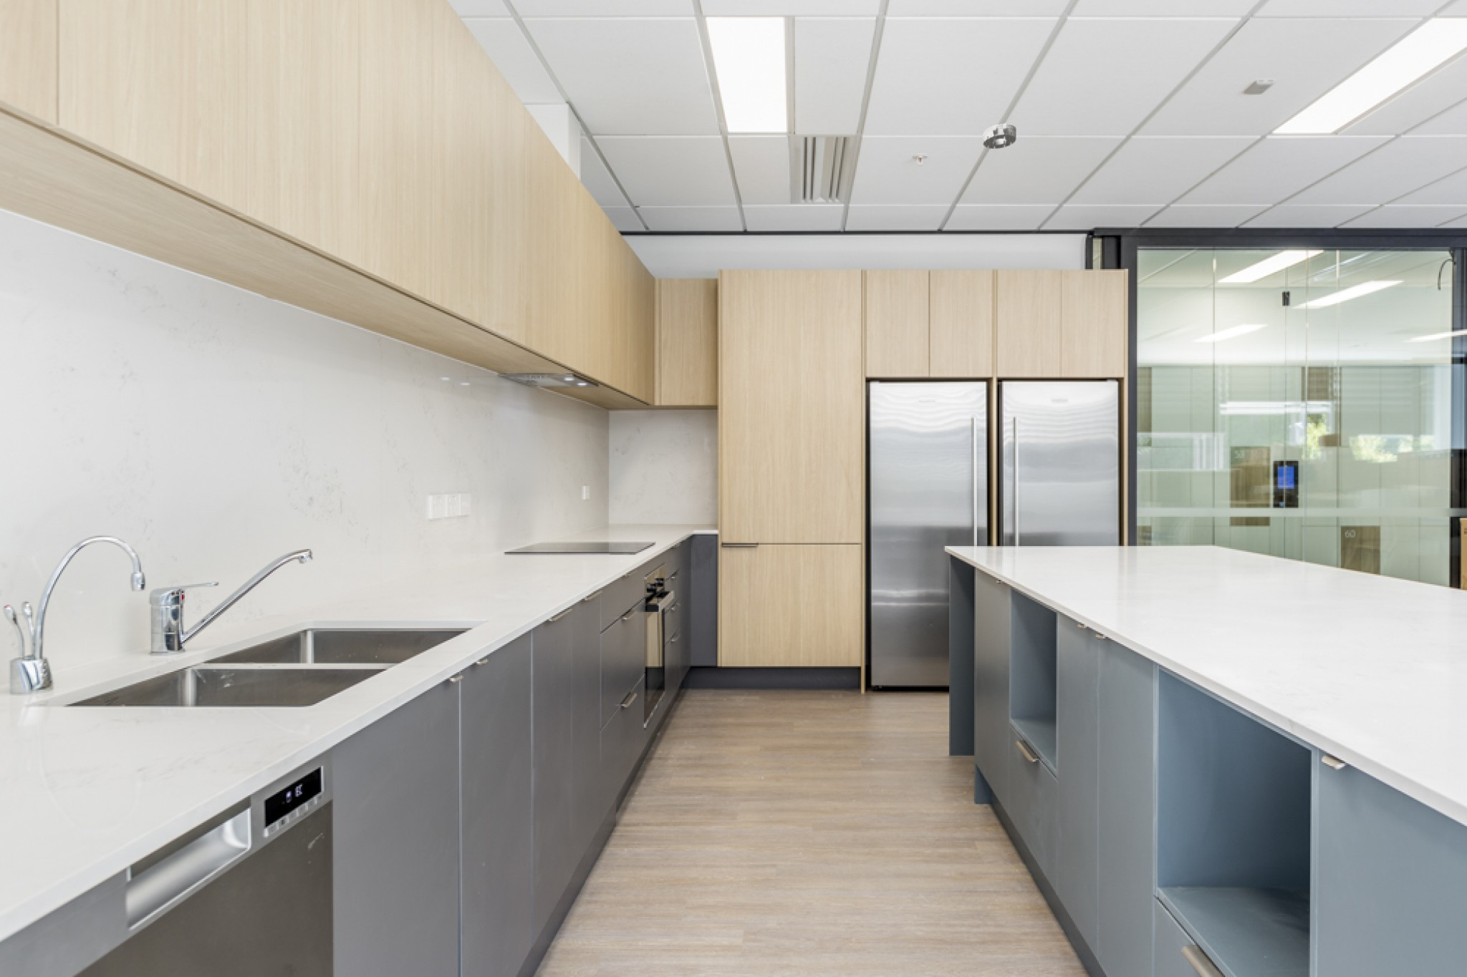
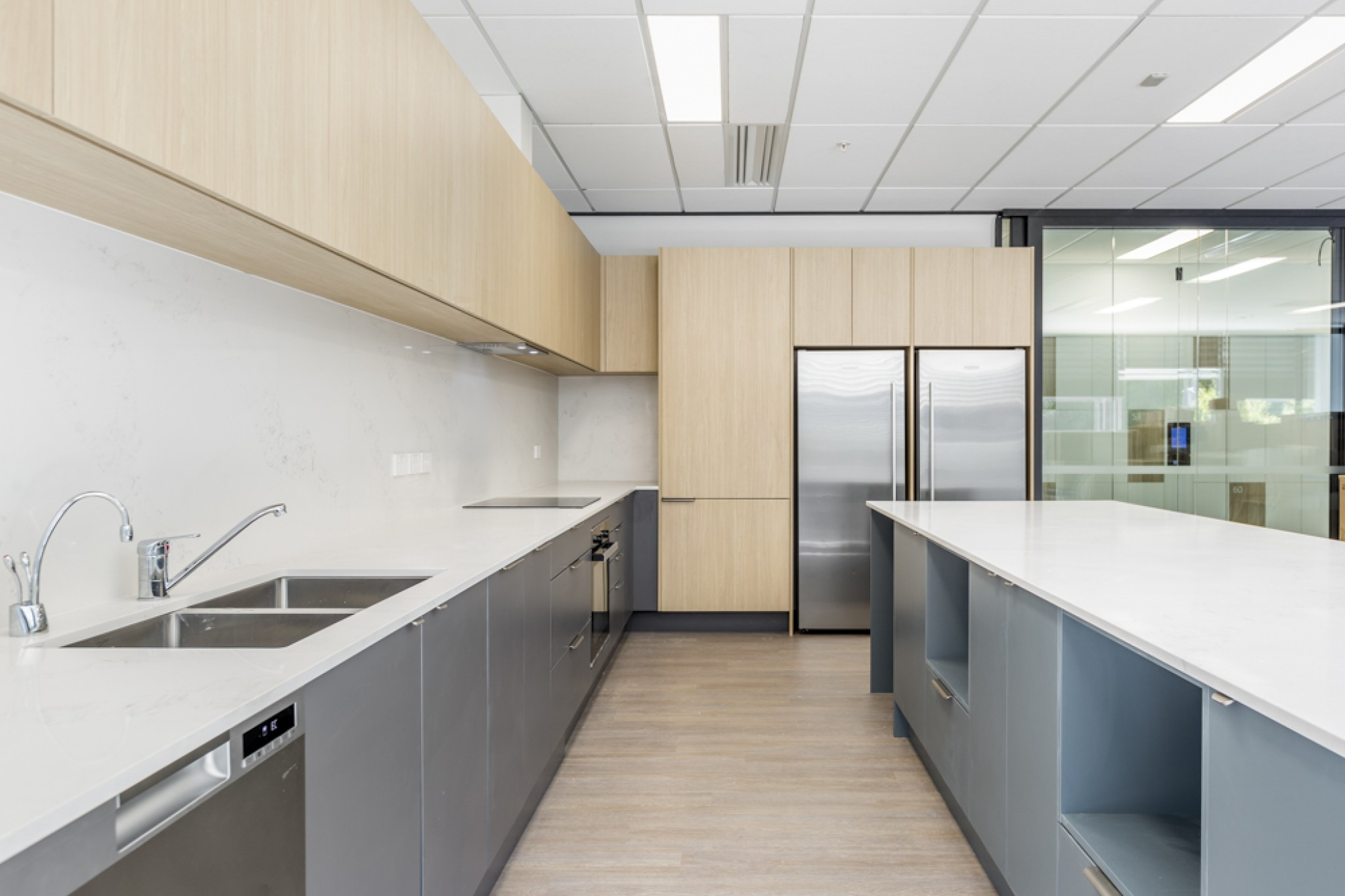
- smoke detector [983,122,1018,149]
